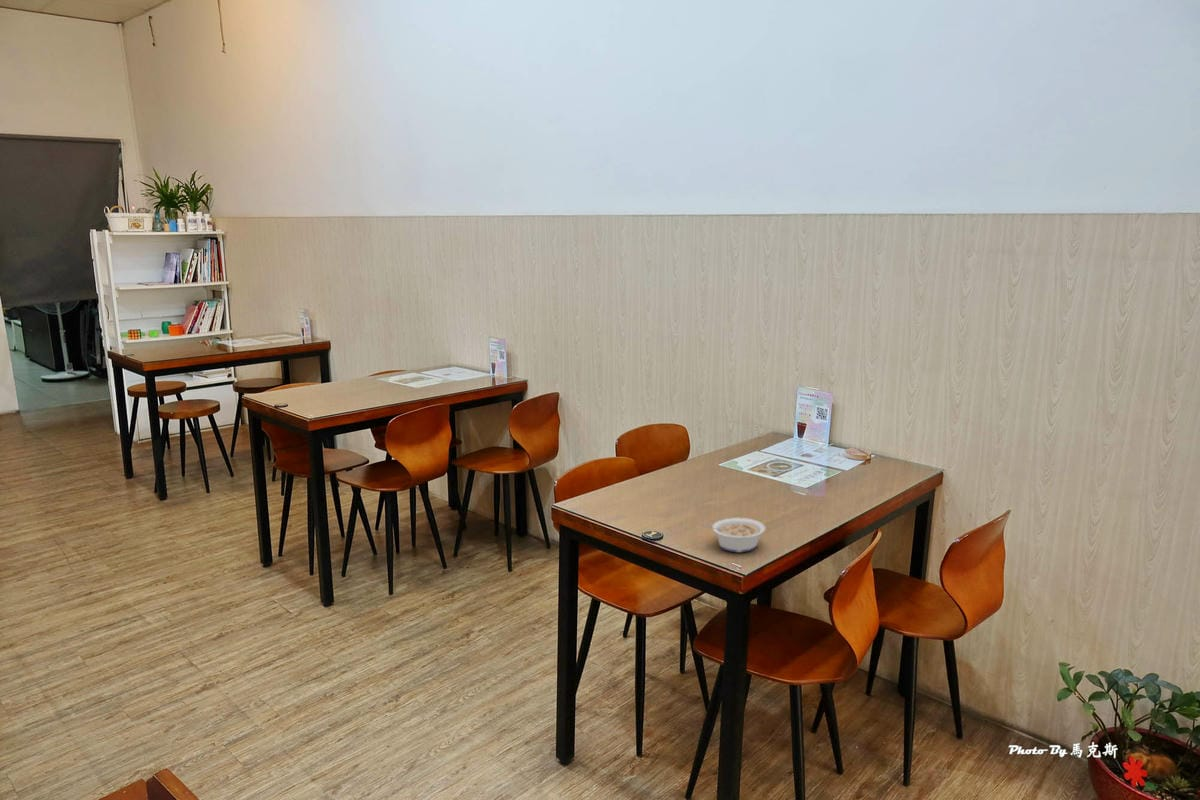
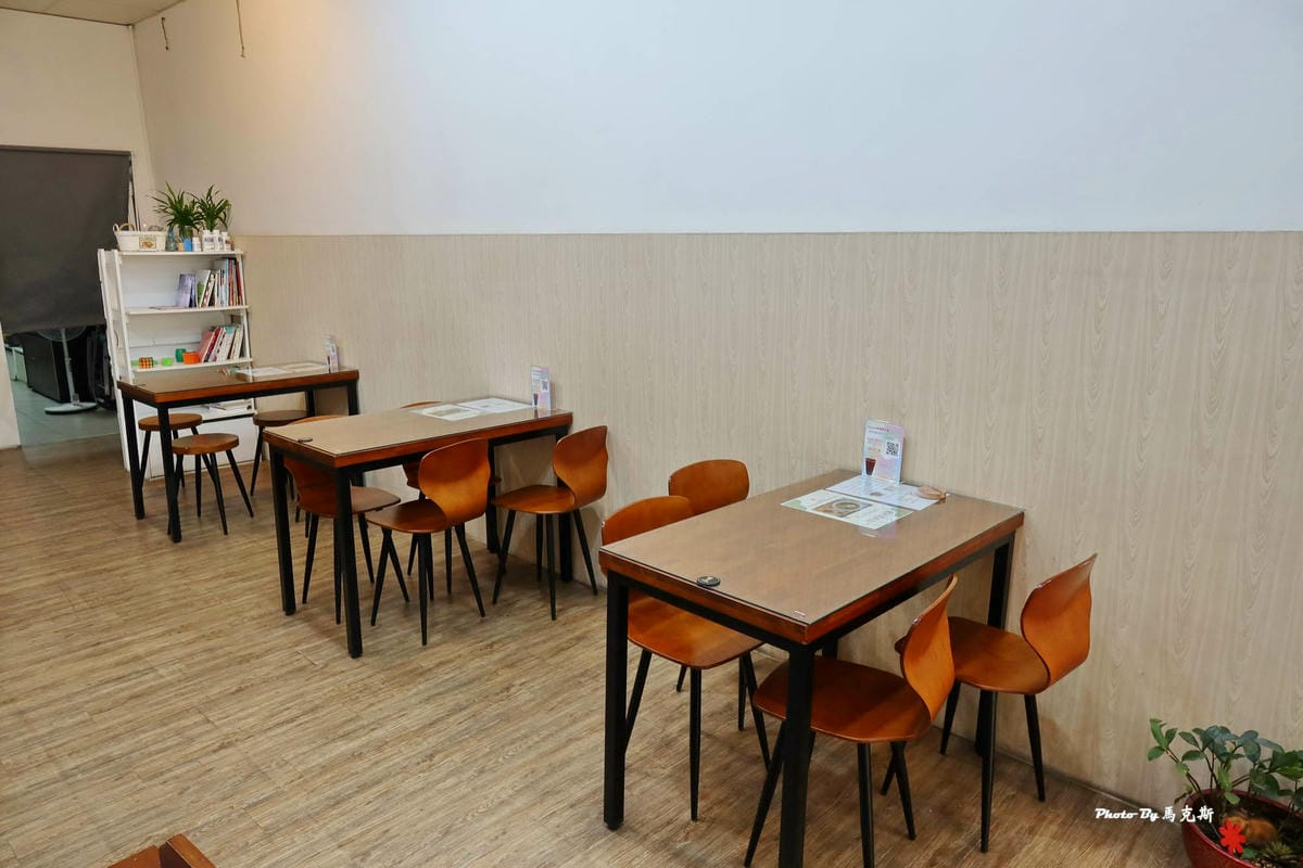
- legume [700,517,766,553]
